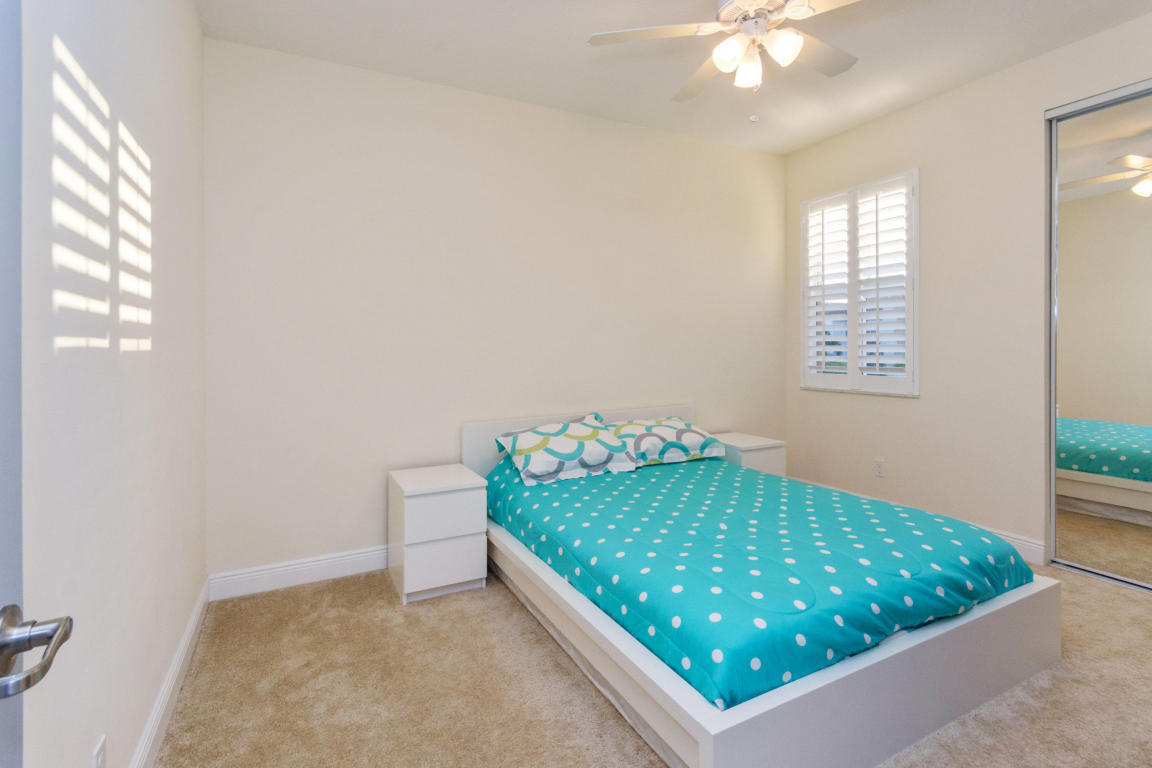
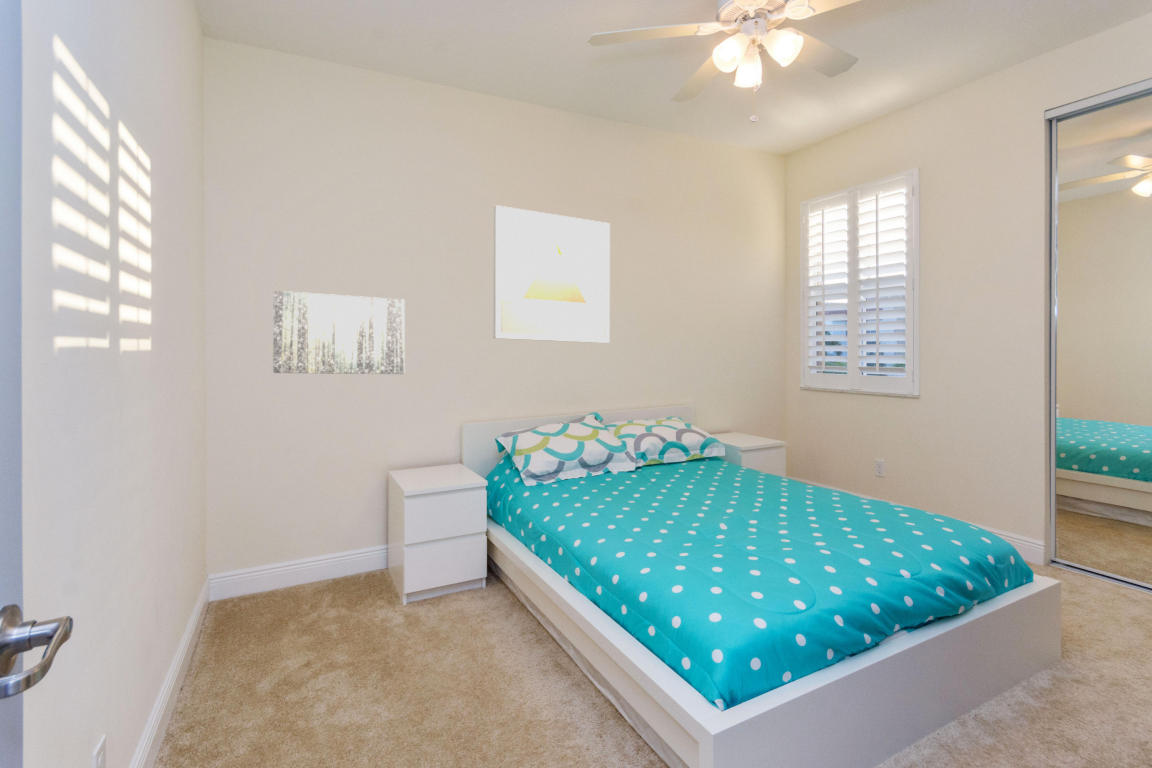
+ wall art [492,204,611,344]
+ wall art [272,289,406,375]
